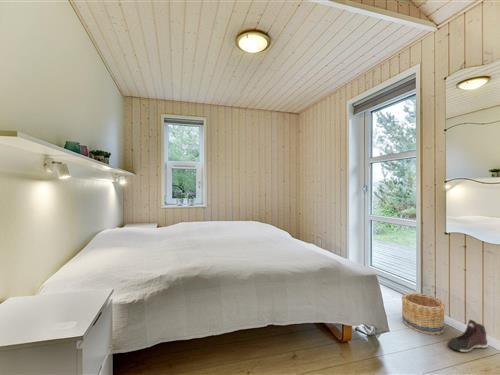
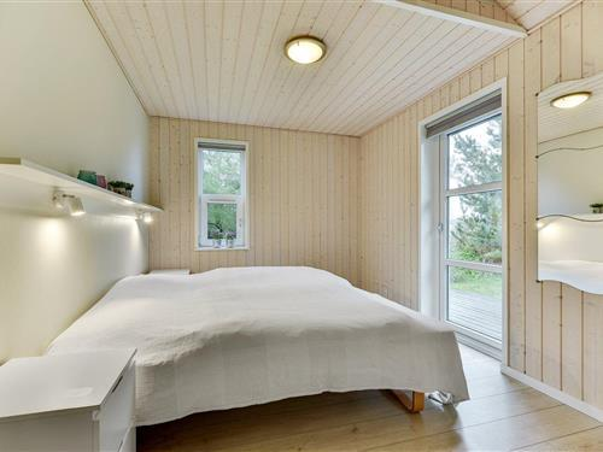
- sneaker [446,319,489,353]
- basket [401,292,446,336]
